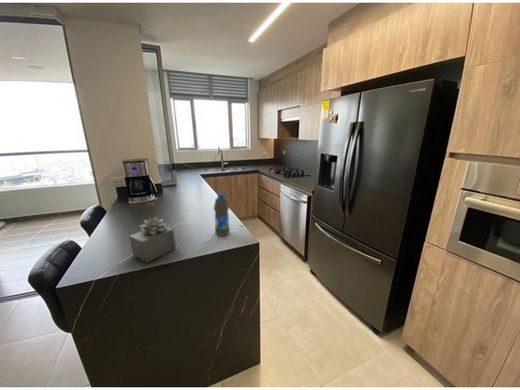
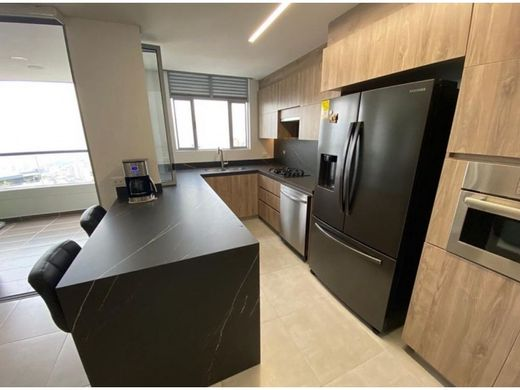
- water bottle [213,192,231,237]
- succulent plant [128,216,177,264]
